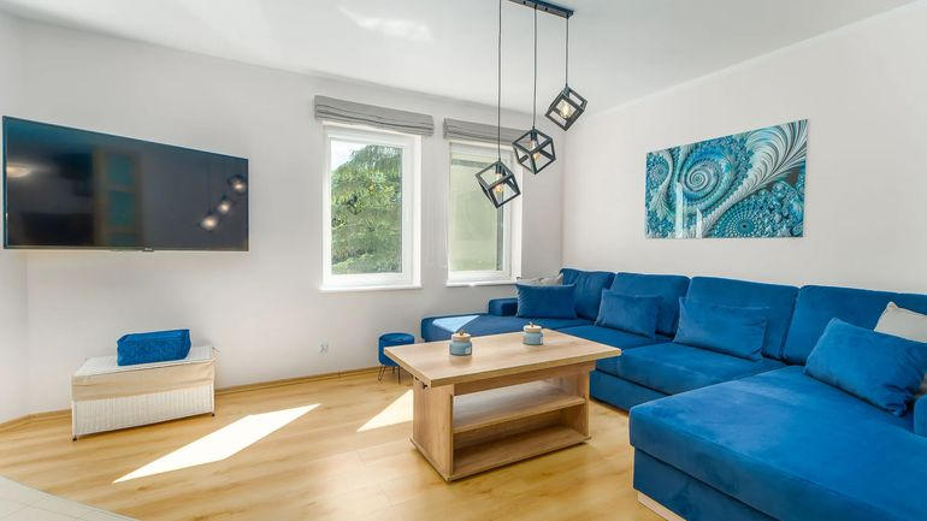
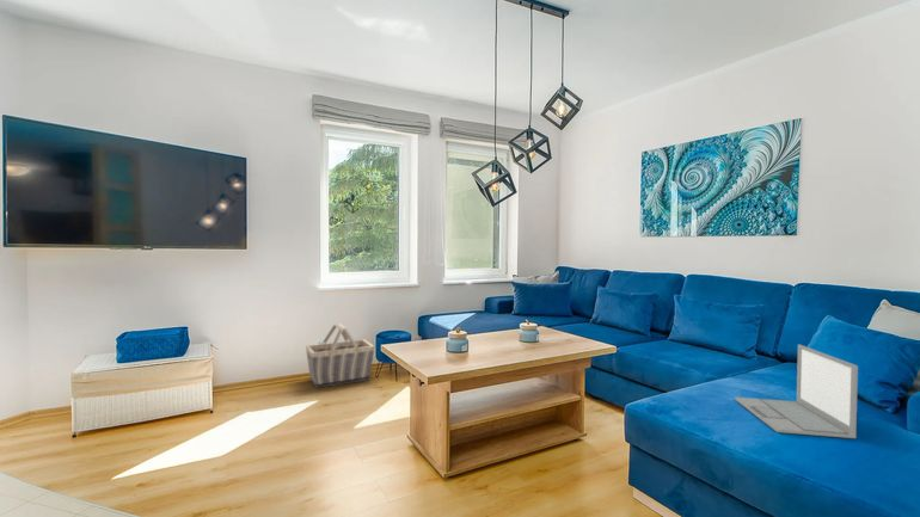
+ laptop [734,344,859,439]
+ basket [305,322,375,389]
